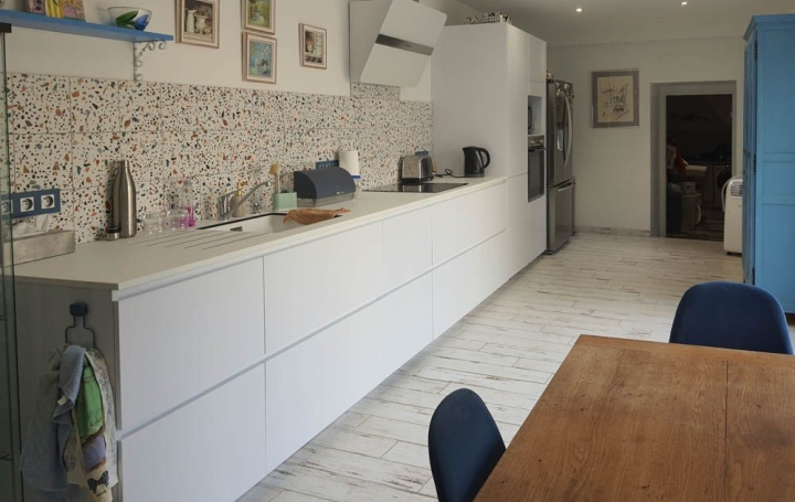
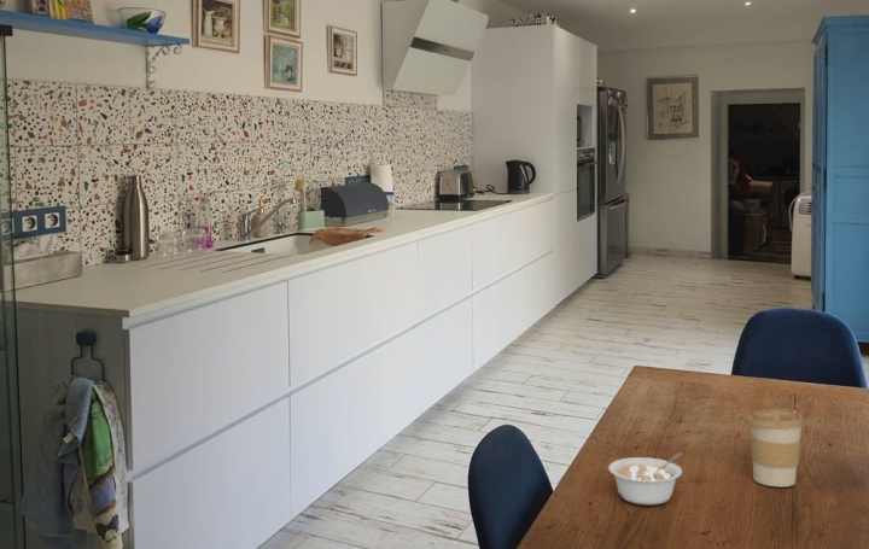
+ coffee cup [747,408,805,487]
+ legume [607,452,683,506]
